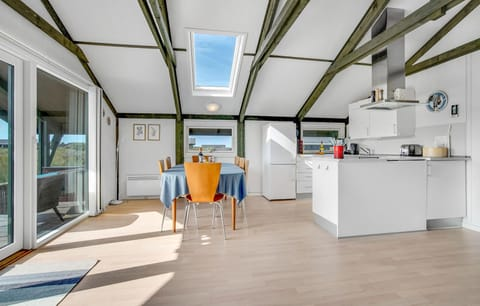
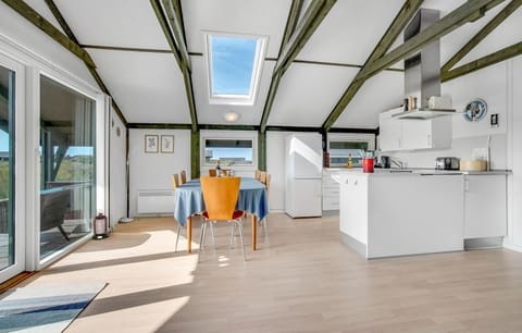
+ lantern [90,212,110,240]
